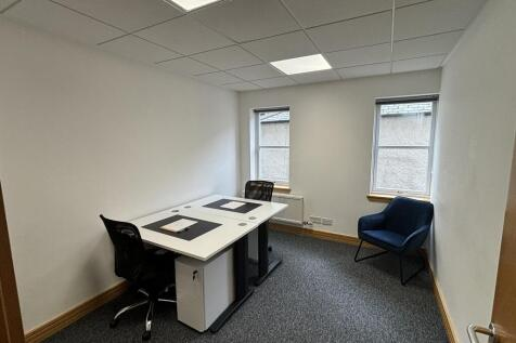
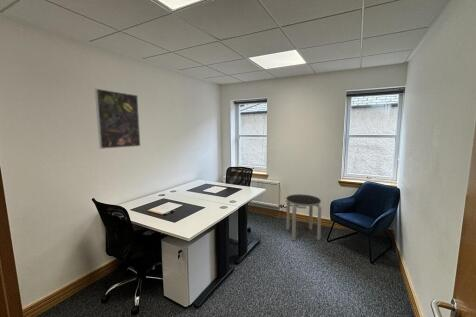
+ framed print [94,88,141,150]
+ side table [285,193,322,242]
